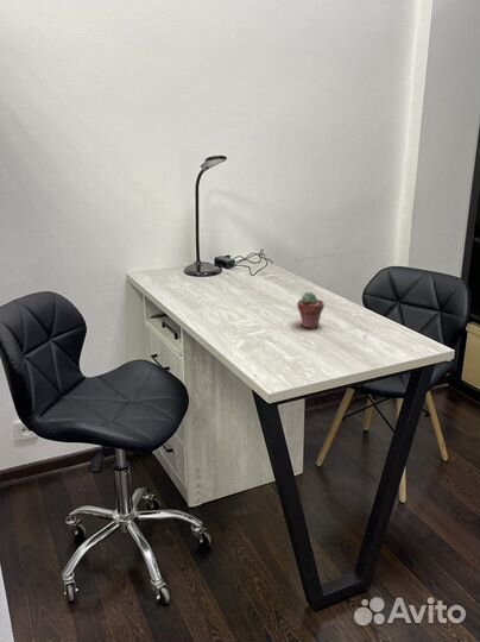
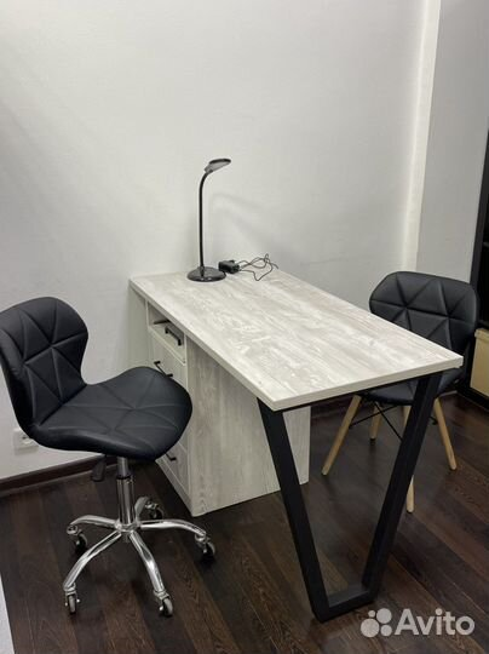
- potted succulent [296,291,326,331]
